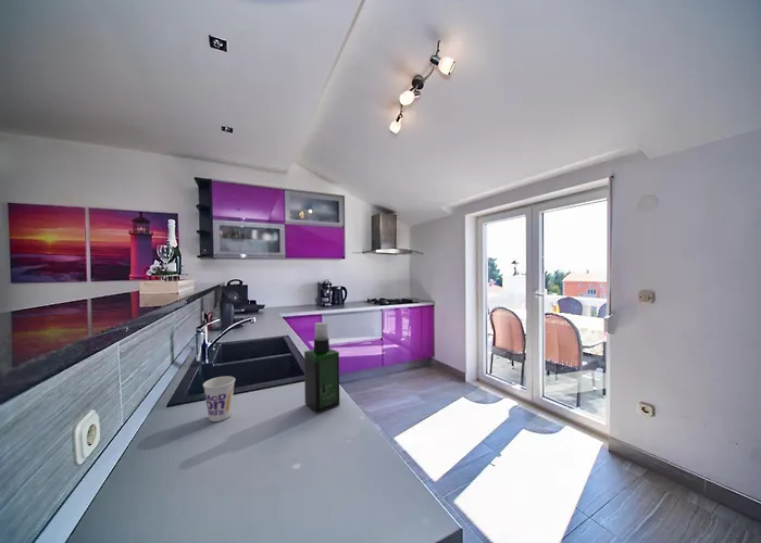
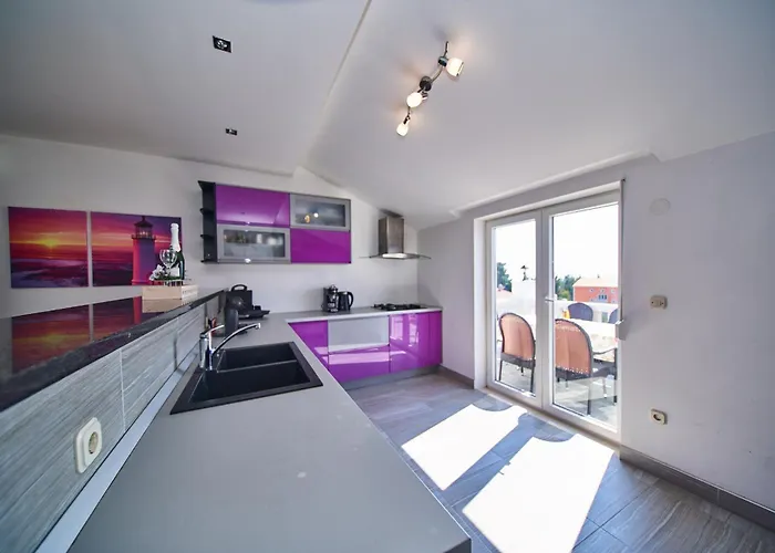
- cup [202,375,236,422]
- spray bottle [303,321,340,414]
